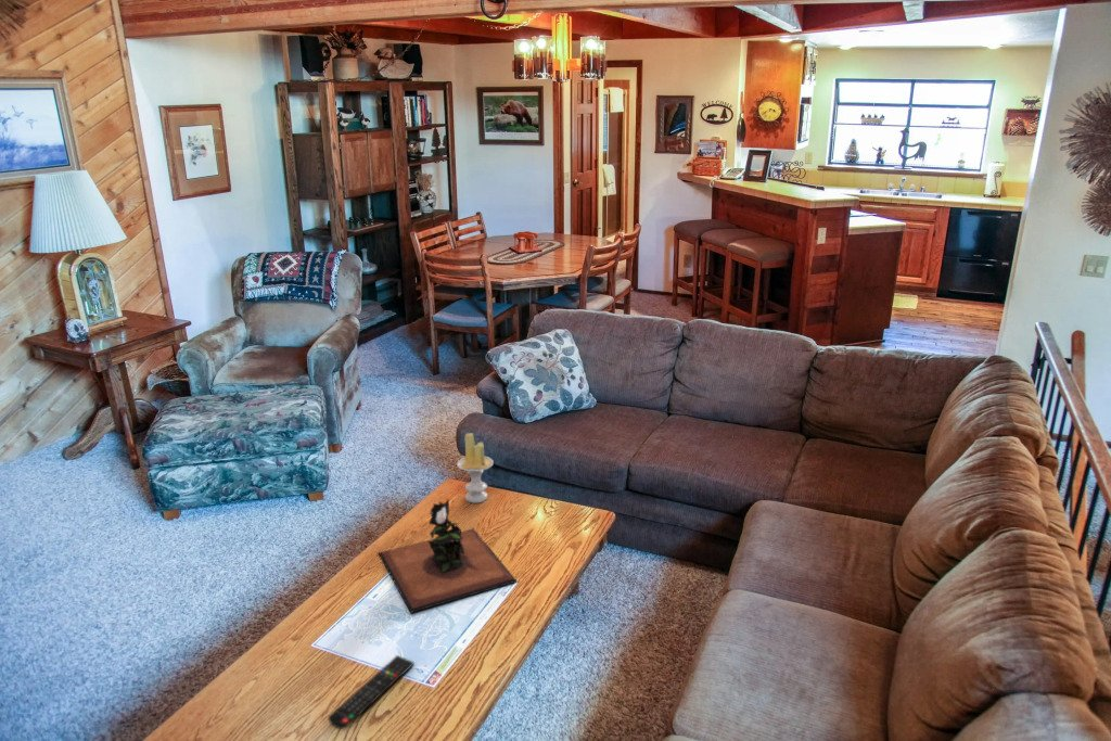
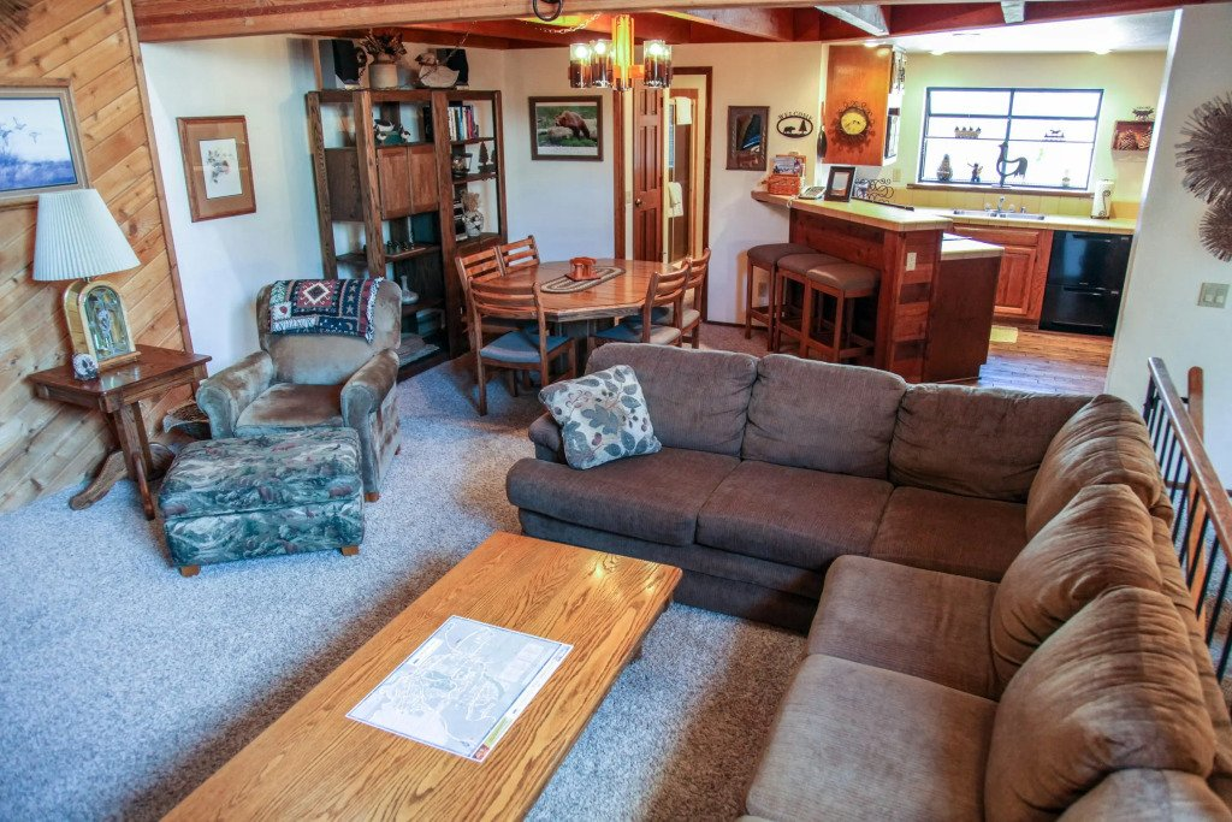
- remote control [327,654,416,730]
- plant [378,499,518,614]
- candle [456,432,495,503]
